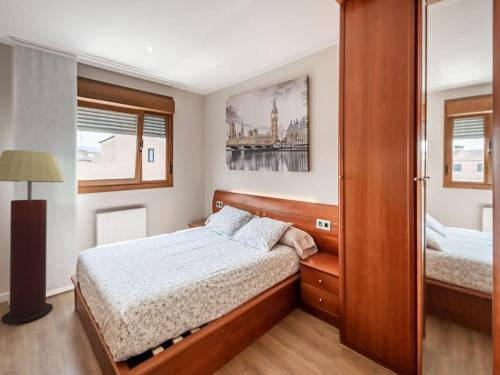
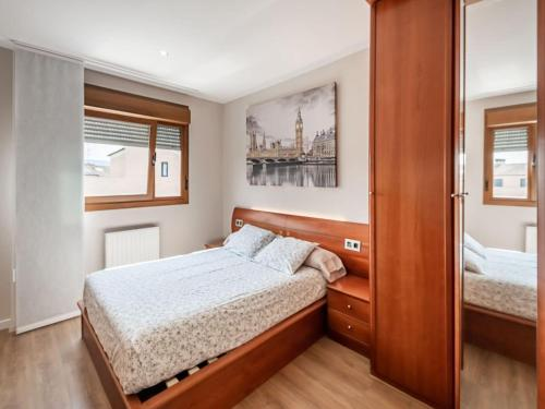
- floor lamp [0,149,65,325]
